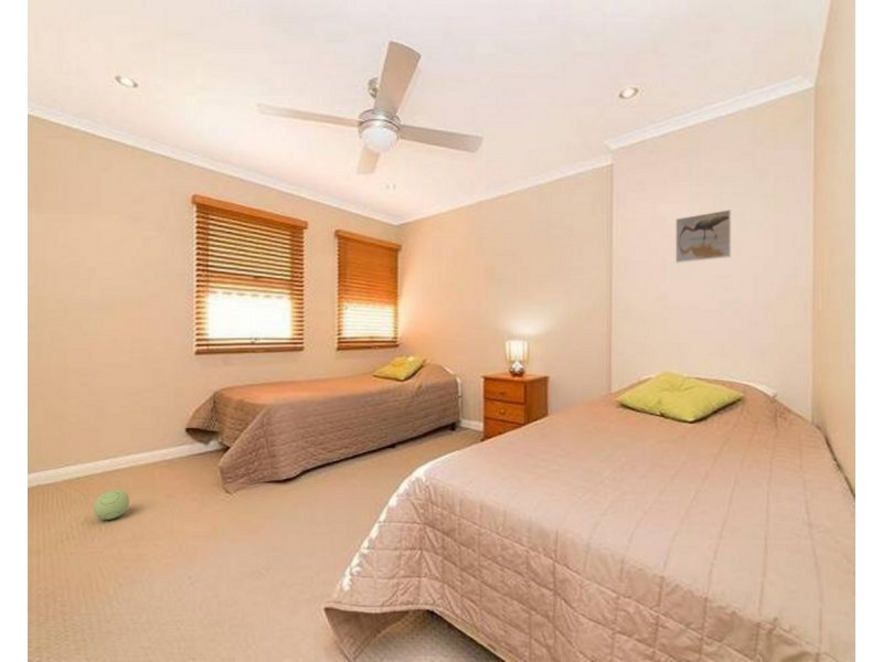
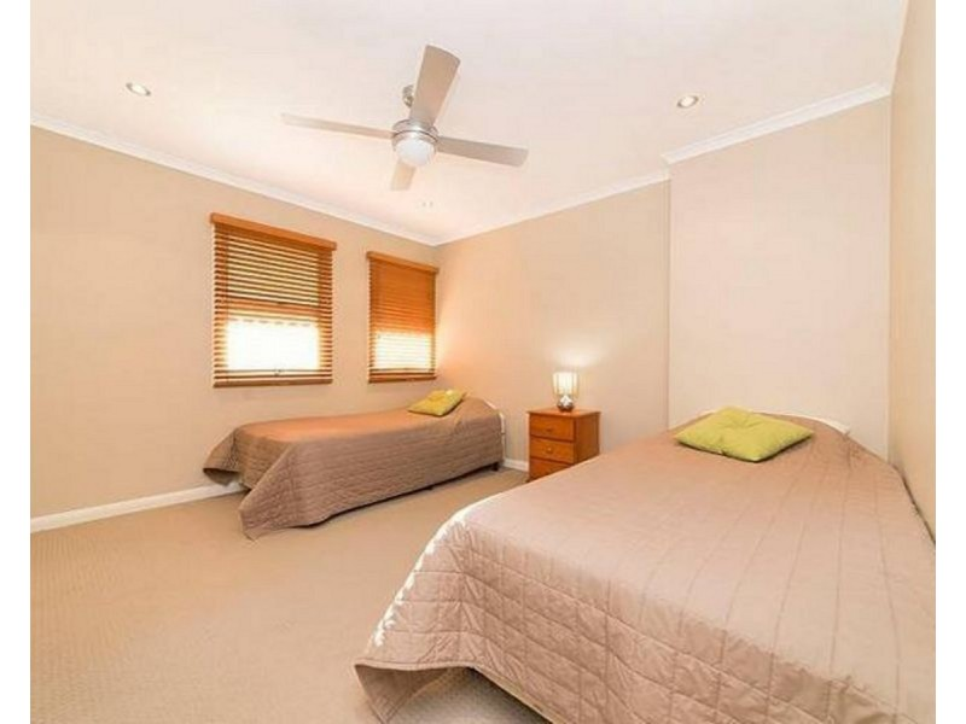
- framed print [674,209,732,264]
- plush toy [93,489,130,521]
